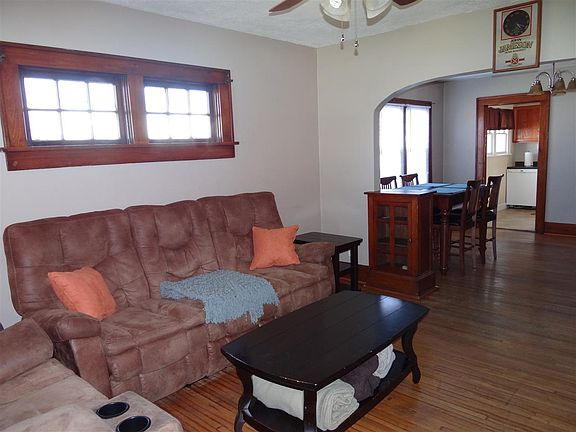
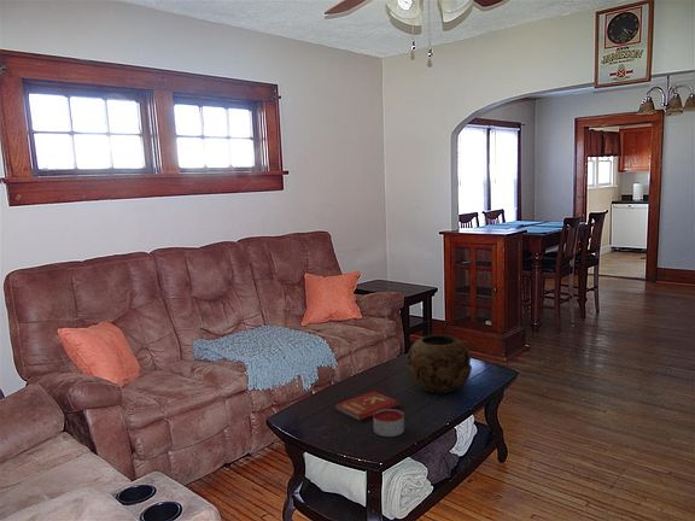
+ book [334,391,401,422]
+ candle [372,408,405,438]
+ decorative bowl [407,334,473,396]
